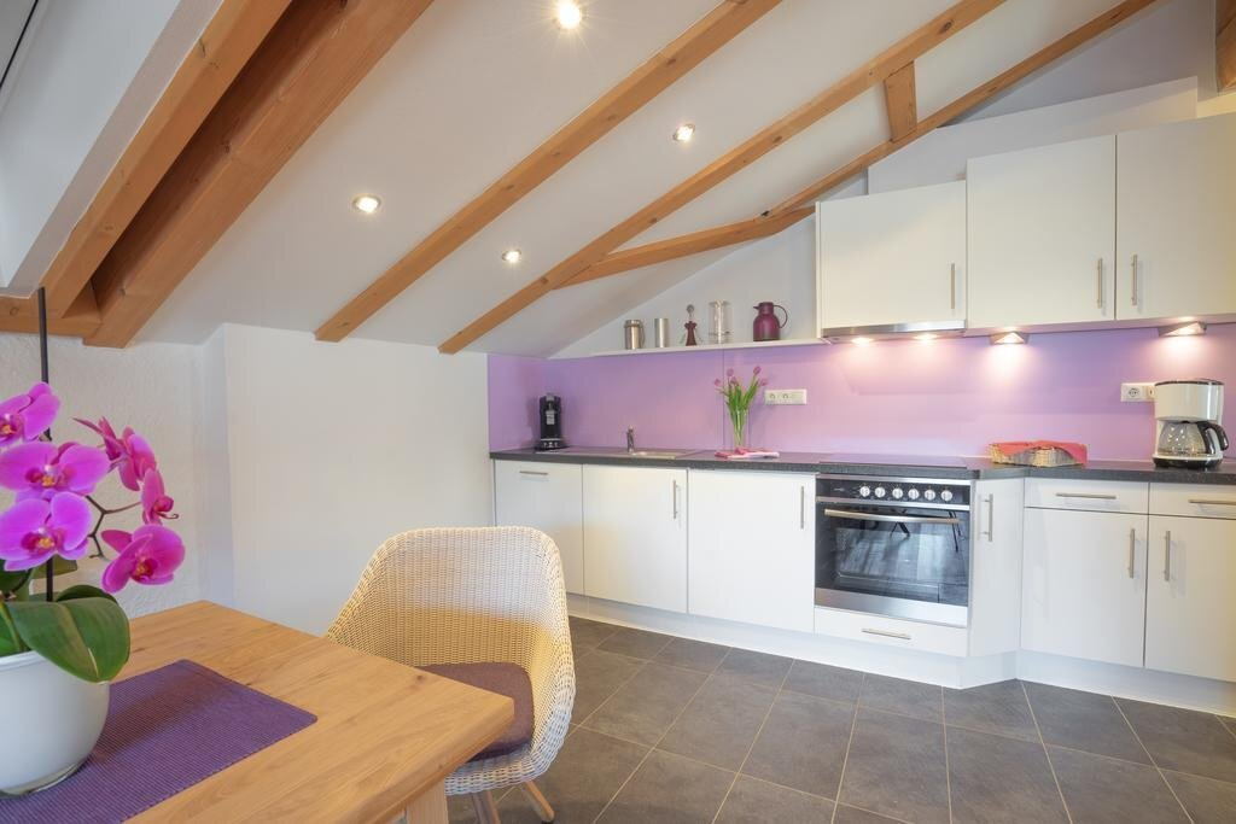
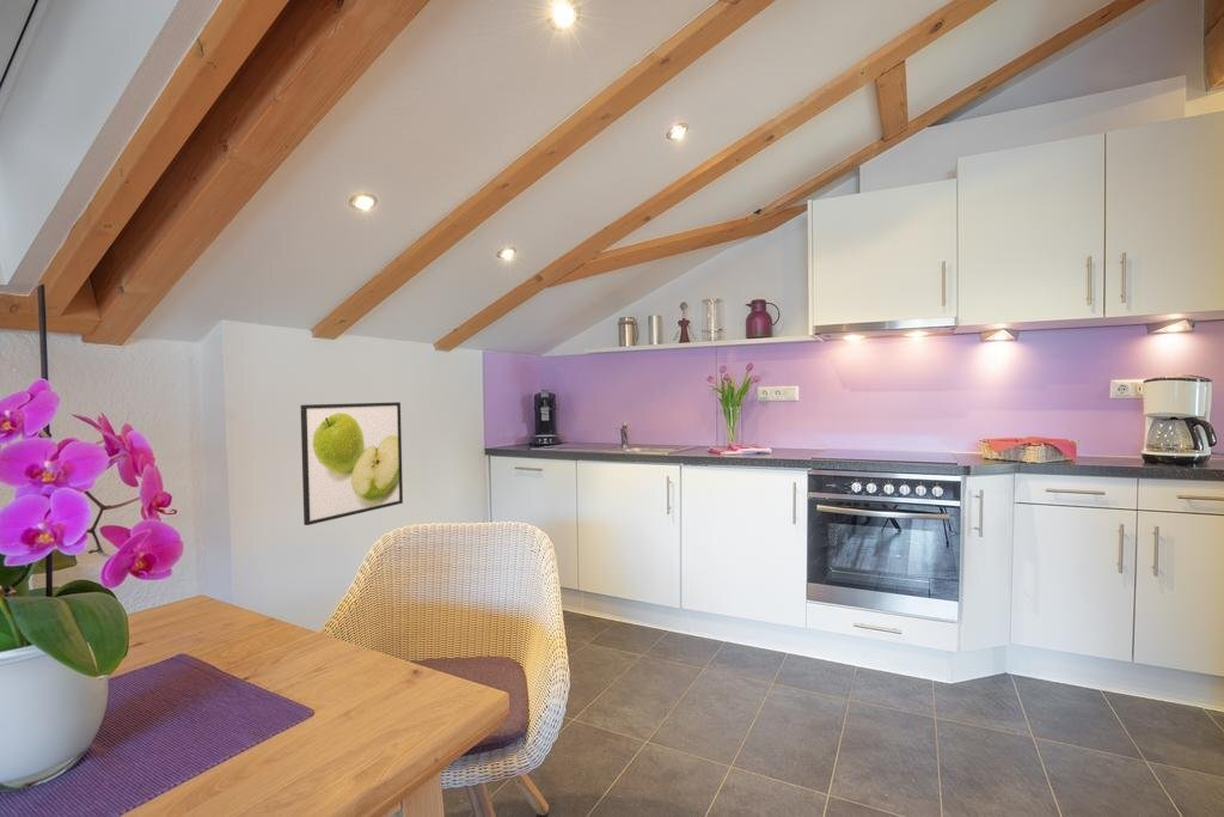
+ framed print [300,401,404,526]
